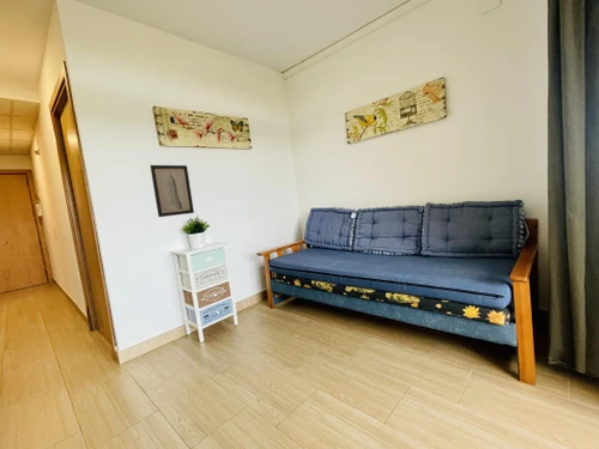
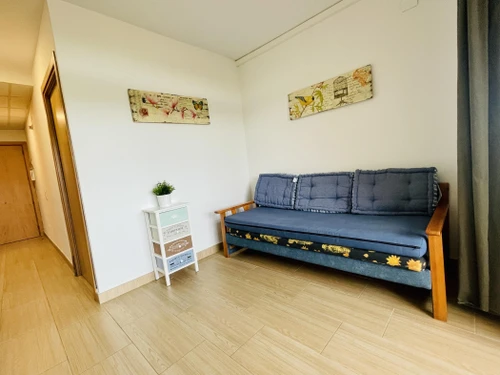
- wall art [149,164,195,218]
